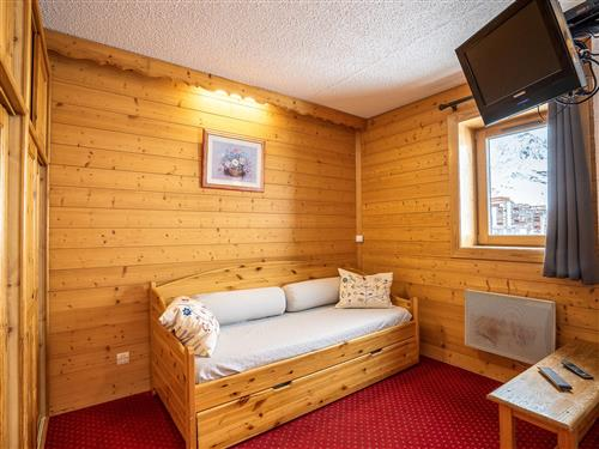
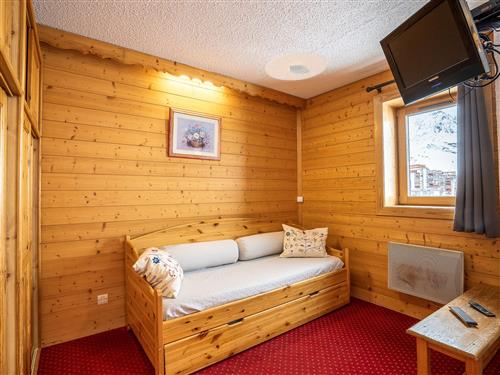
+ ceiling light [264,52,328,81]
